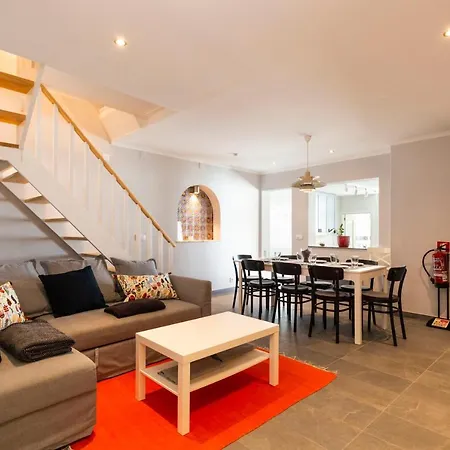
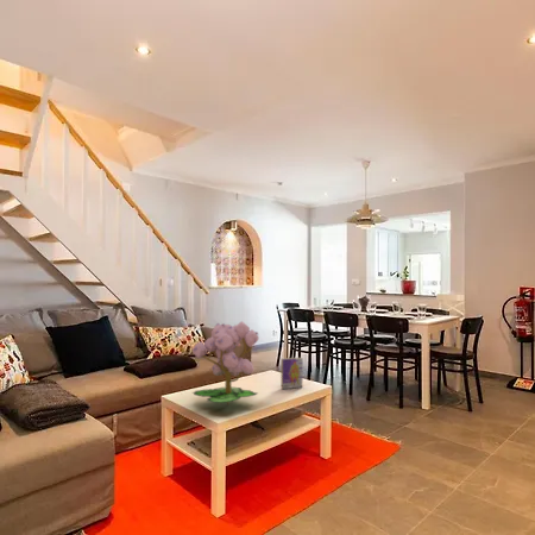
+ decorative plant [191,320,260,405]
+ book [279,357,304,390]
